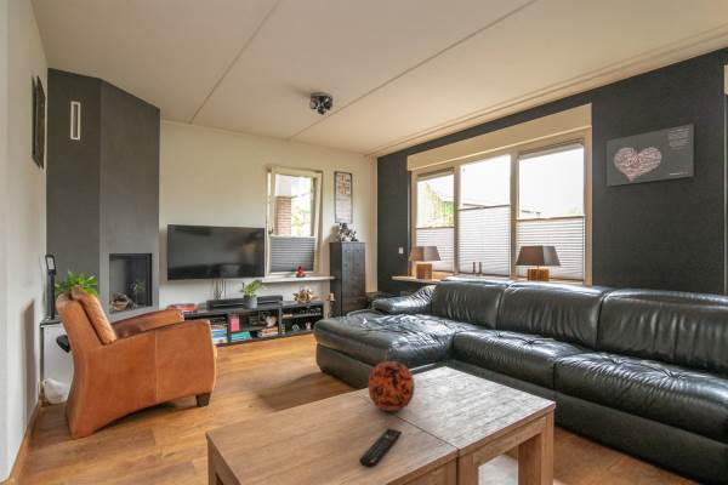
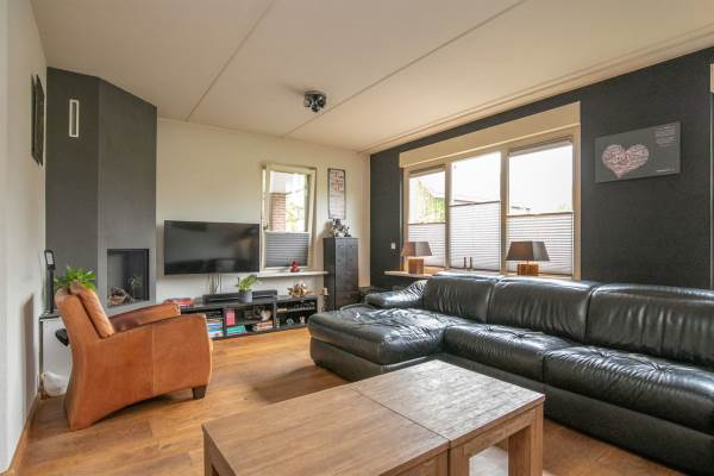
- decorative ball [368,360,416,412]
- remote control [358,427,403,468]
